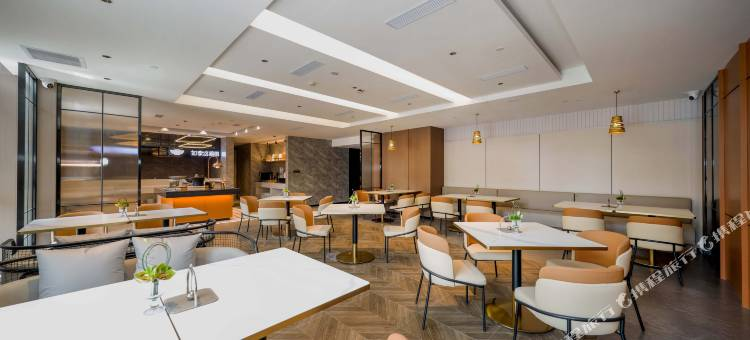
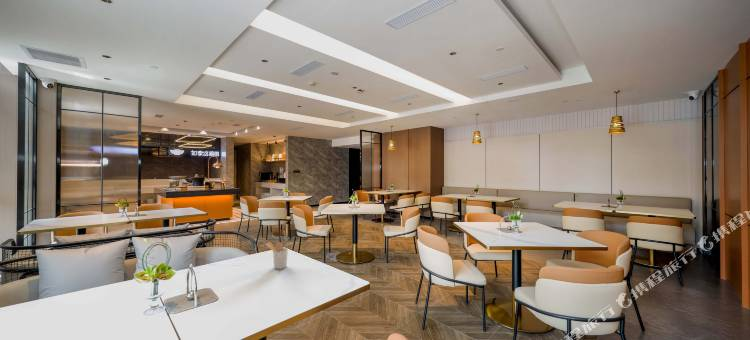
+ utensil holder [264,241,289,270]
